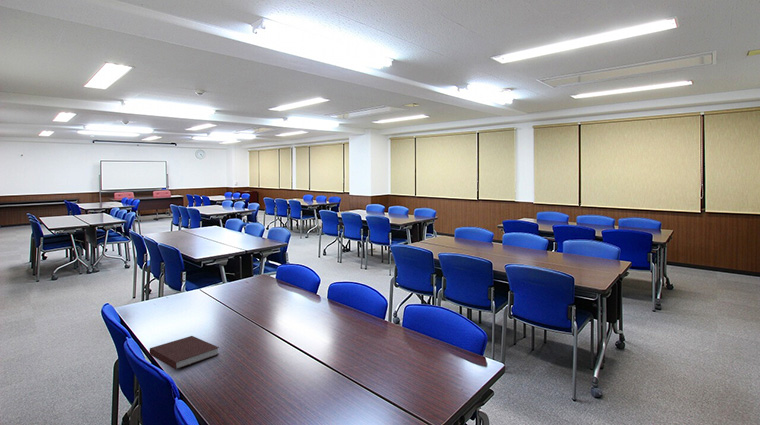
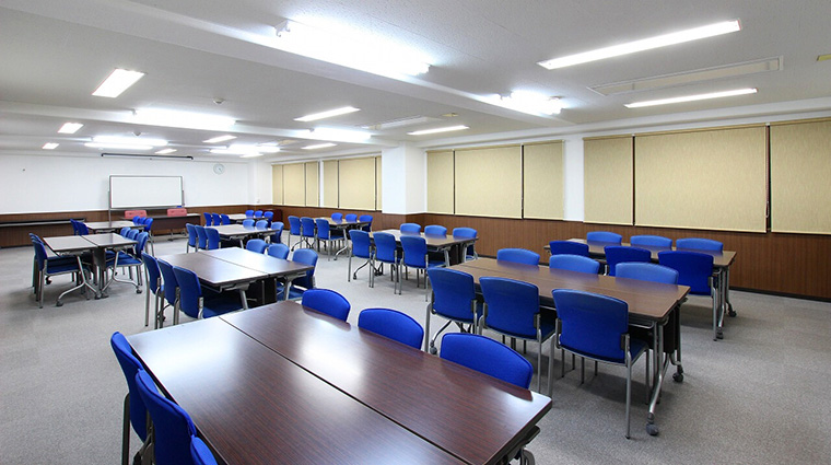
- notebook [148,335,220,370]
